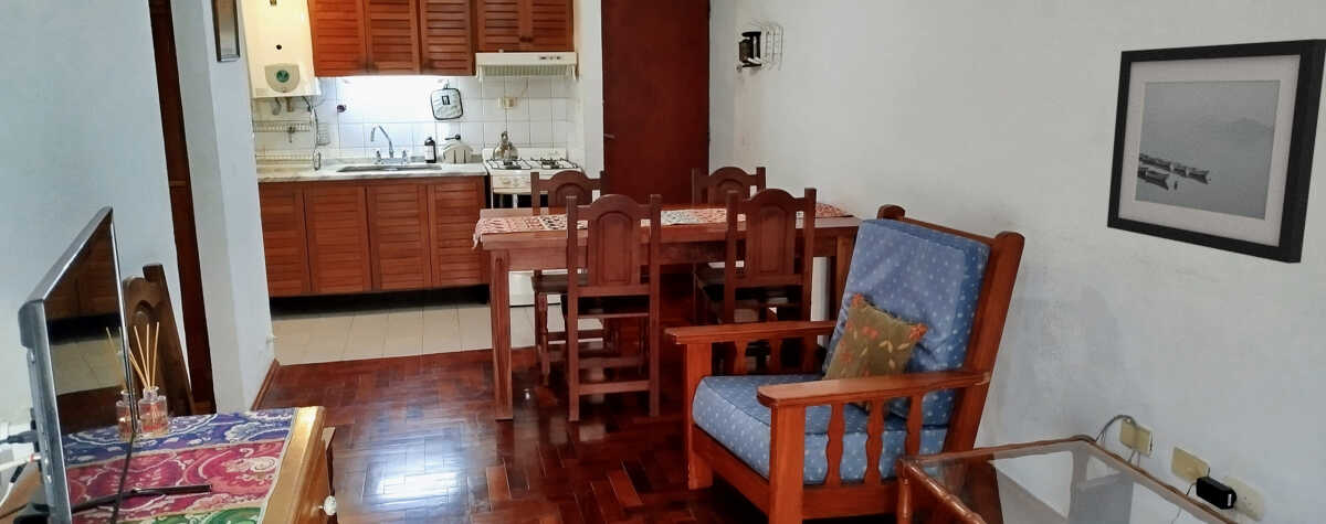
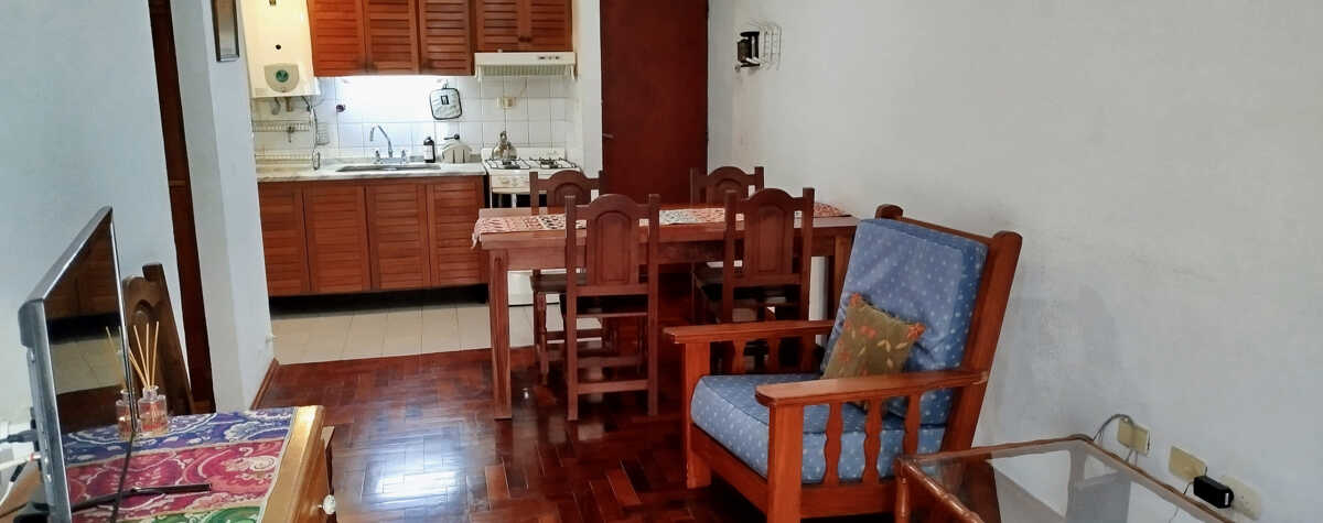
- wall art [1106,38,1326,265]
